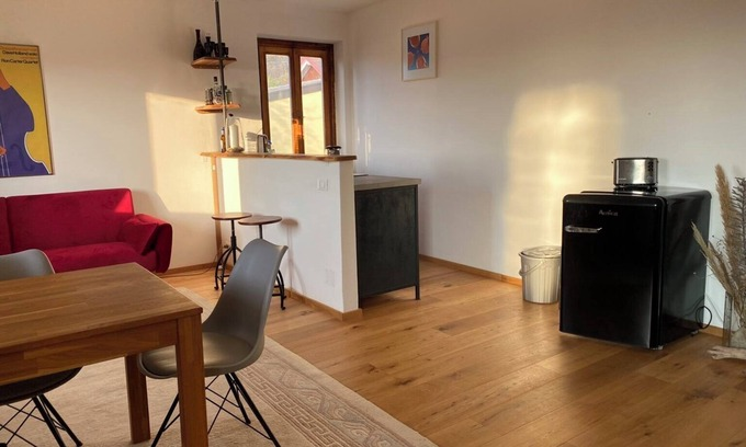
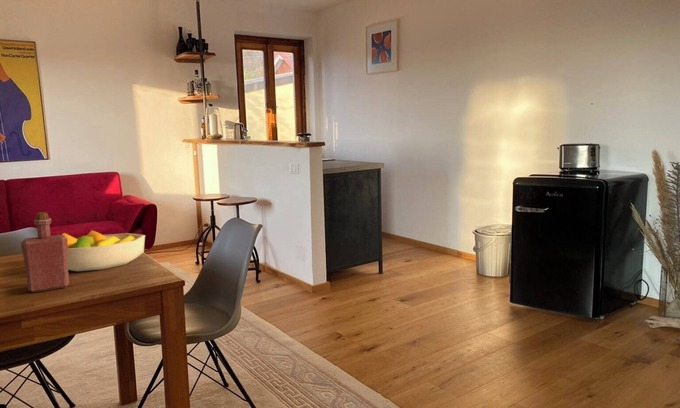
+ bottle [20,211,70,293]
+ fruit bowl [61,229,146,272]
